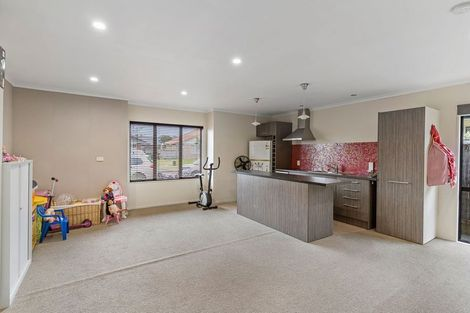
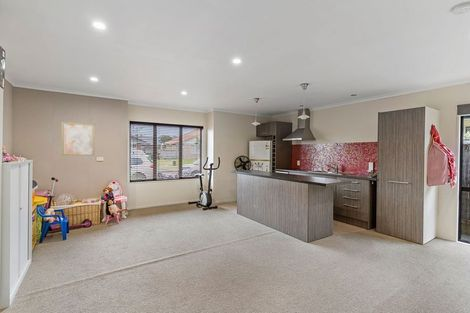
+ wall art [61,121,95,156]
